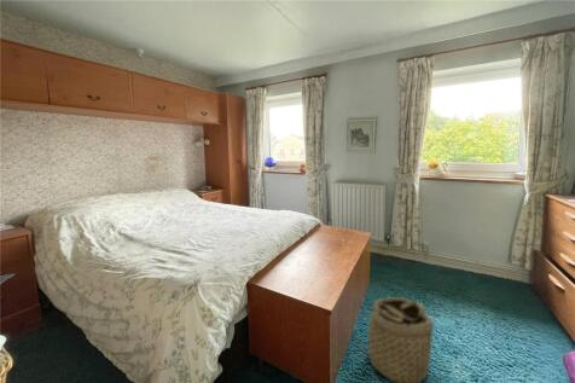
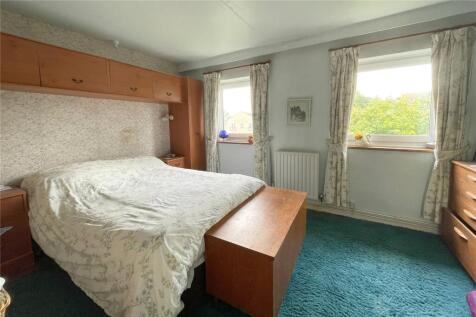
- basket [353,296,441,383]
